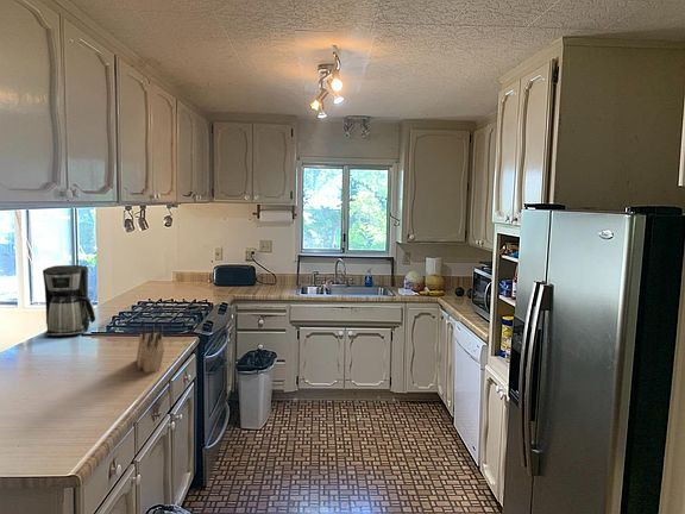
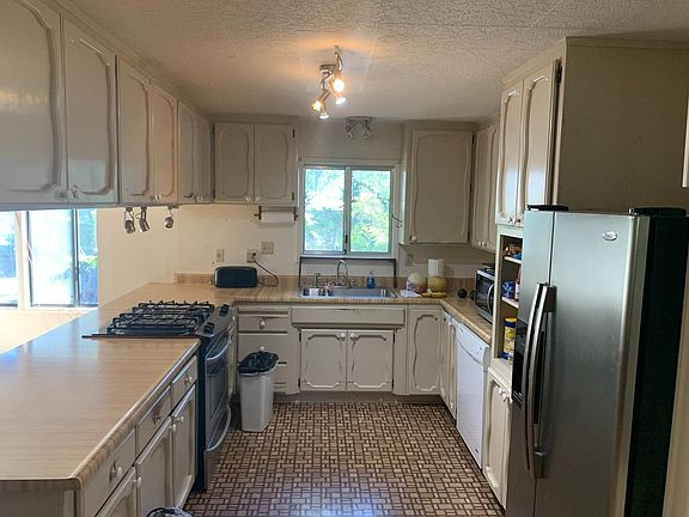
- coffee maker [42,264,96,338]
- knife block [136,324,165,374]
